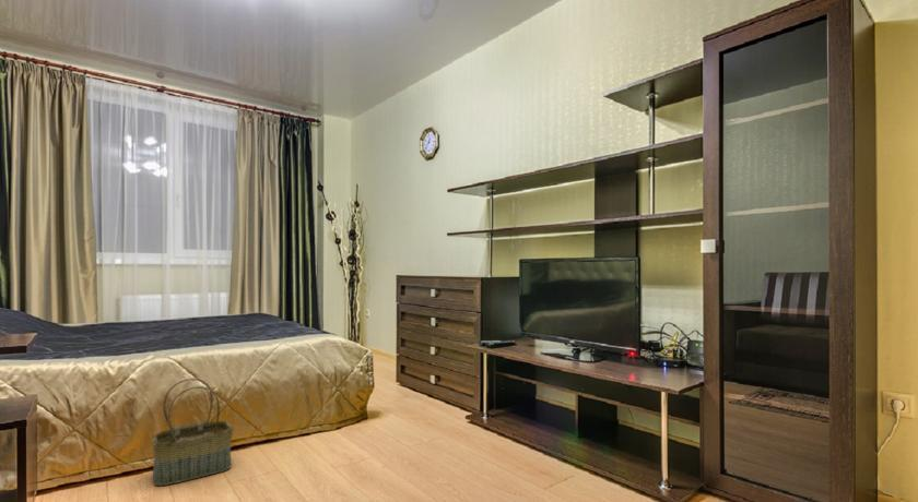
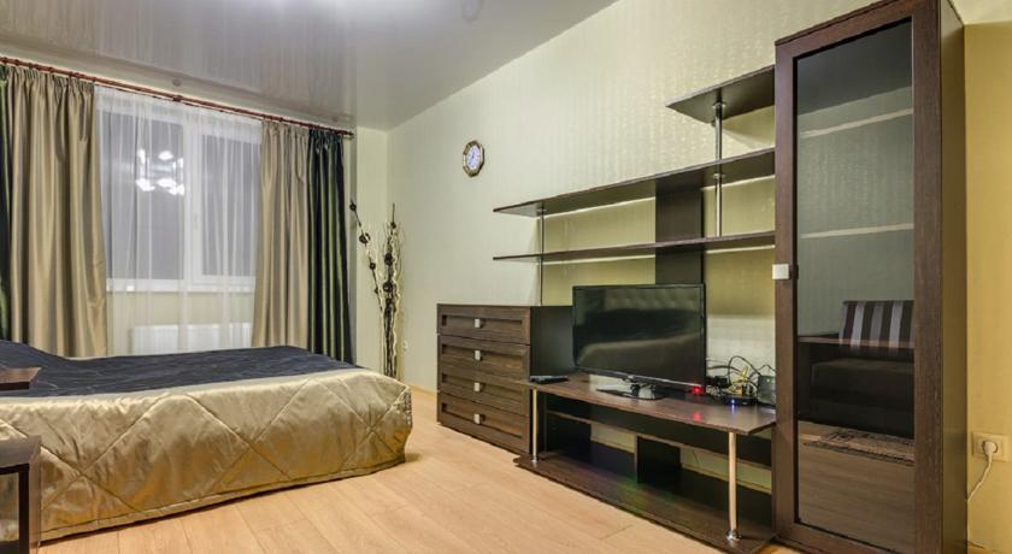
- basket [150,378,234,487]
